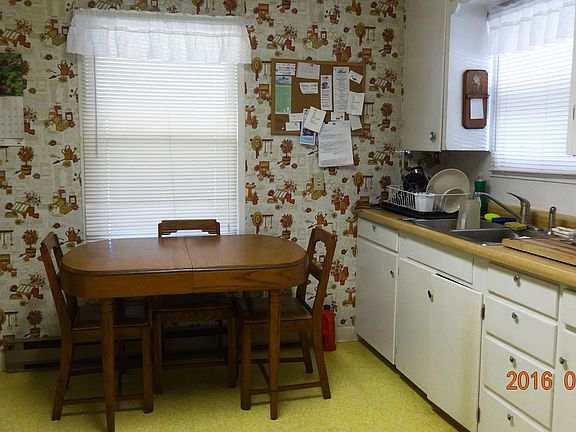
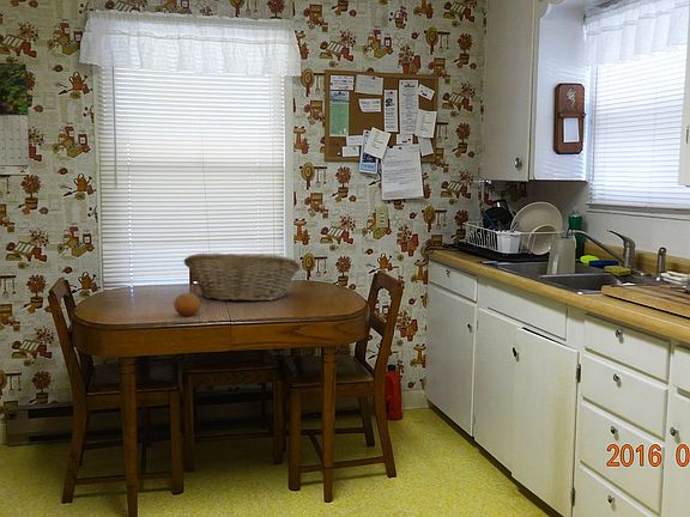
+ fruit [172,292,201,317]
+ fruit basket [183,253,302,303]
